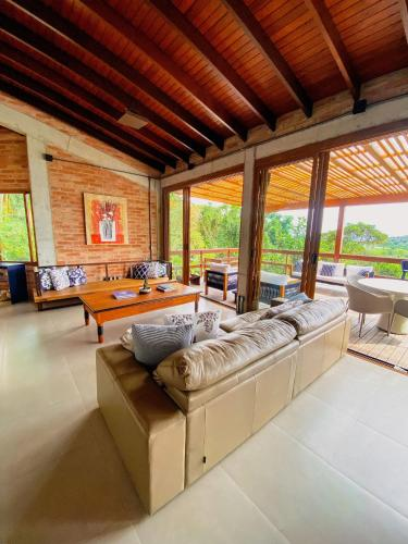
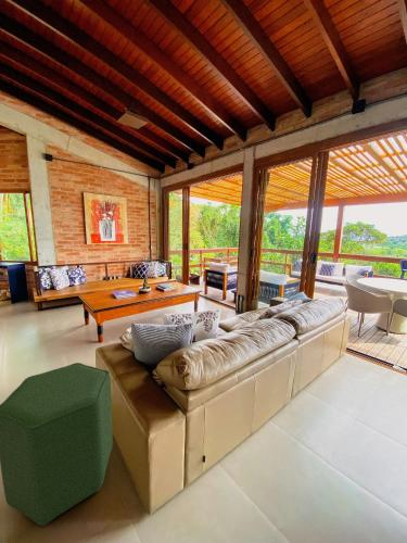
+ ottoman [0,362,114,527]
